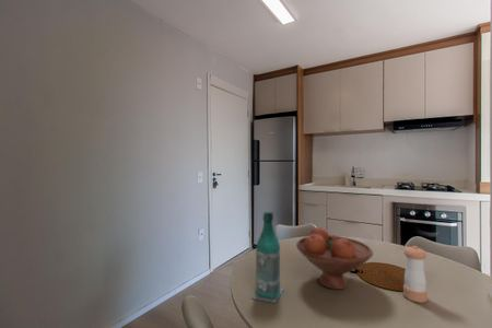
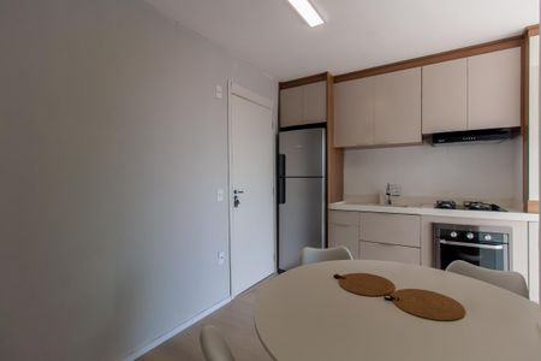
- fruit bowl [295,226,374,291]
- pepper shaker [402,245,429,304]
- bottle [251,211,285,304]
